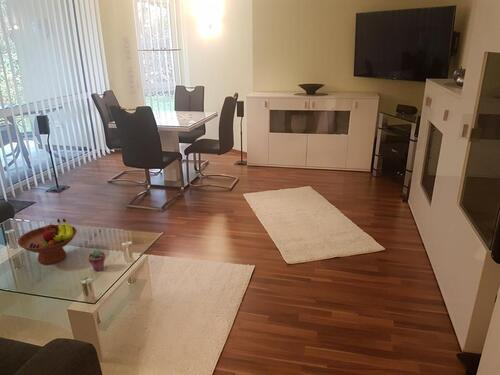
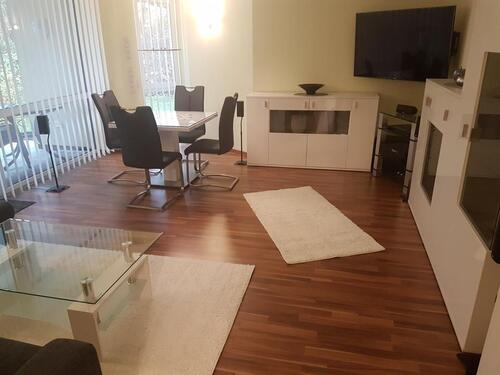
- potted succulent [87,249,106,272]
- fruit bowl [16,218,78,265]
